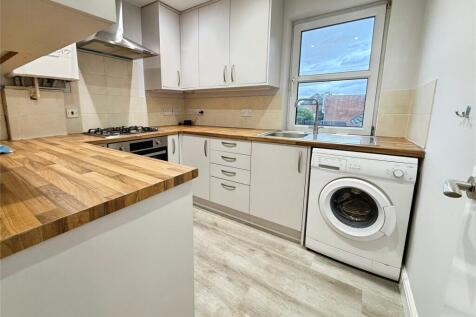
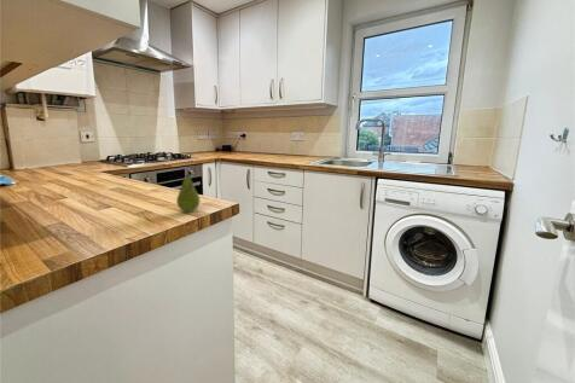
+ fruit [175,172,202,213]
